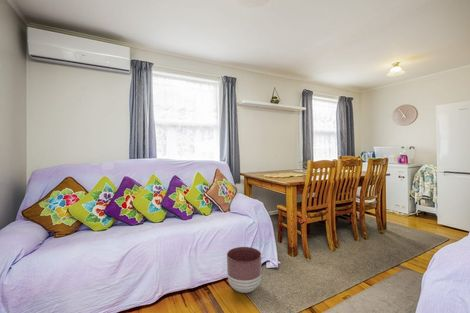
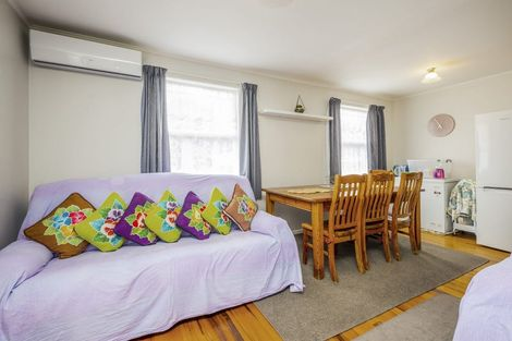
- planter [226,246,262,294]
